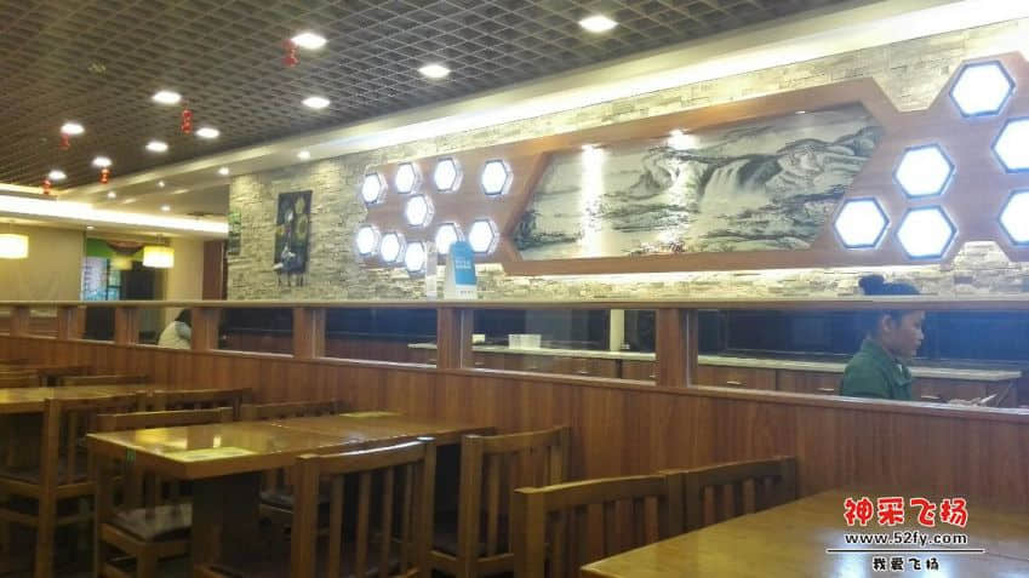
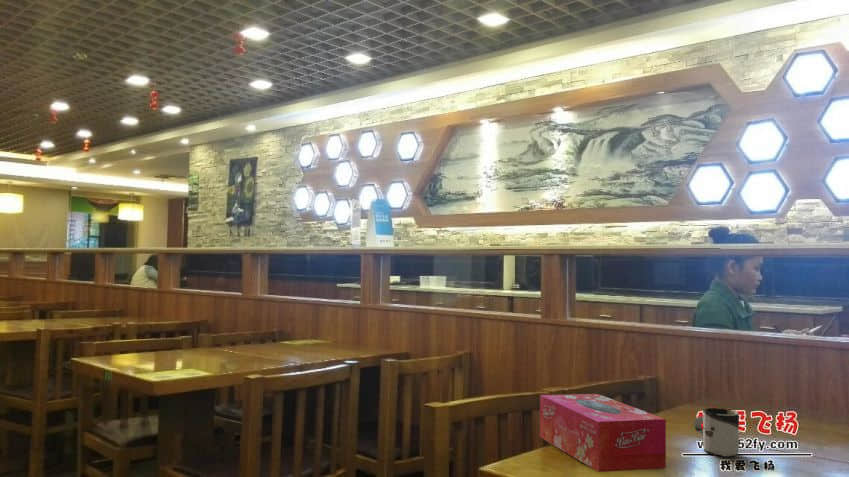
+ cup [693,407,740,457]
+ tissue box [539,393,667,473]
